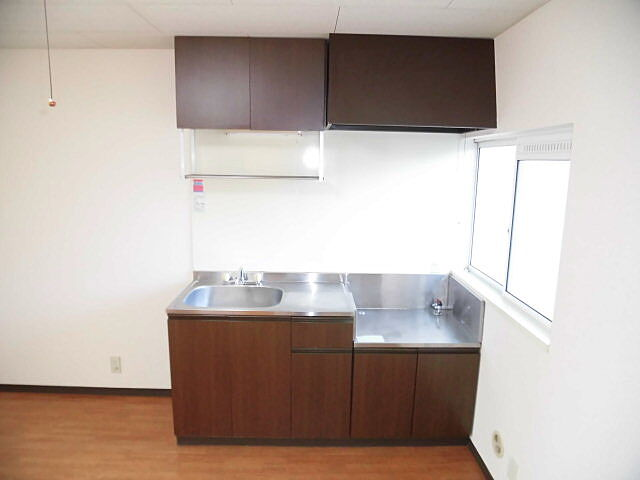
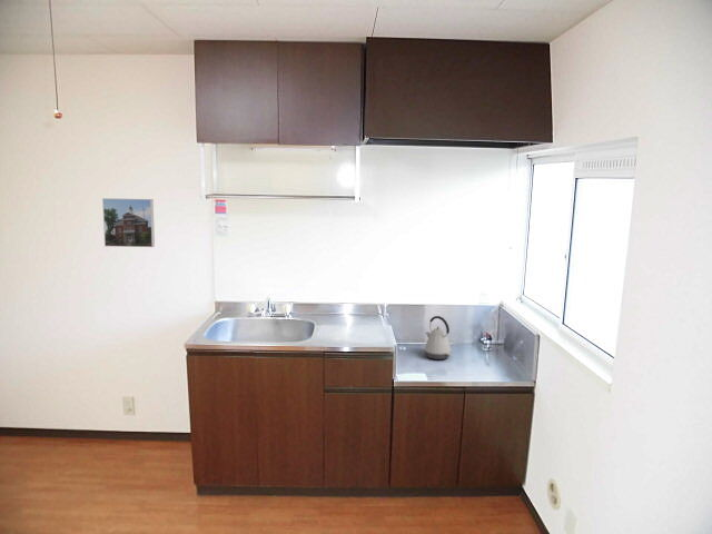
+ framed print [101,197,156,248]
+ kettle [424,315,452,360]
